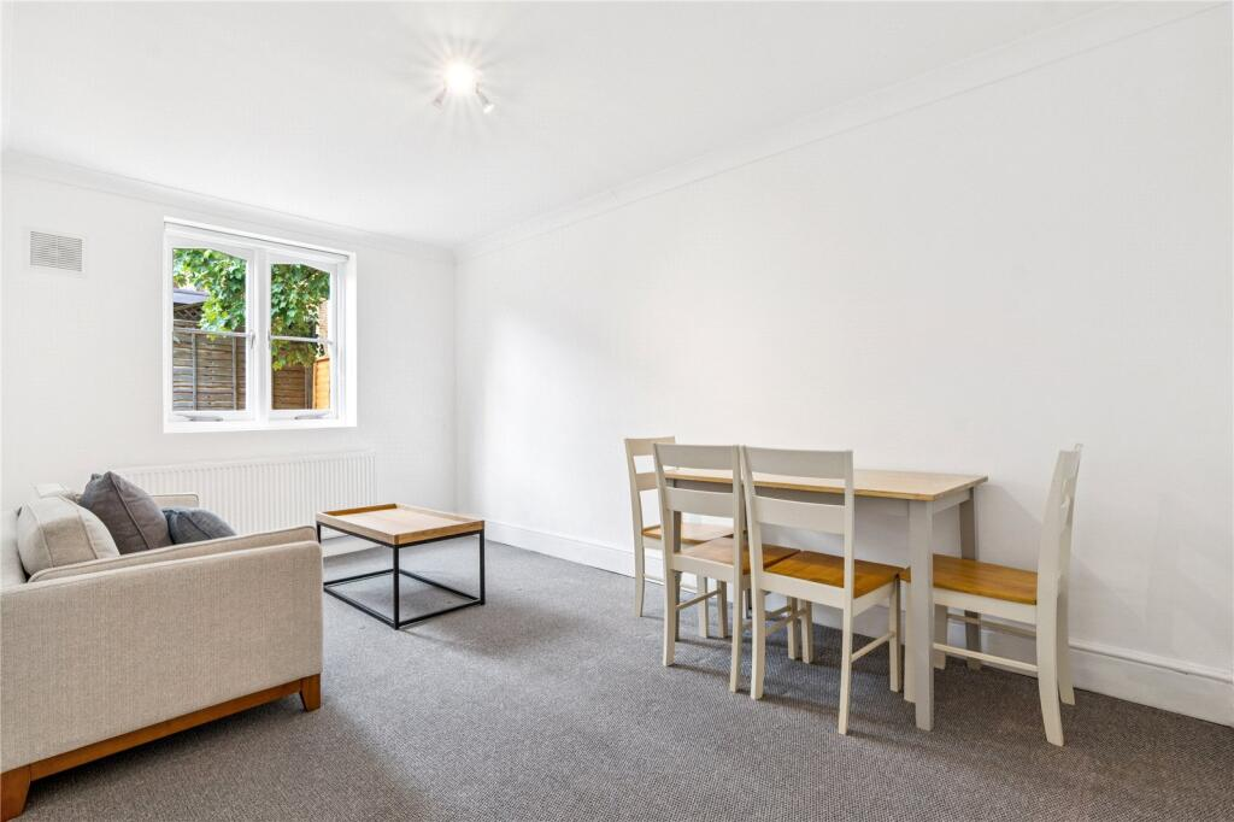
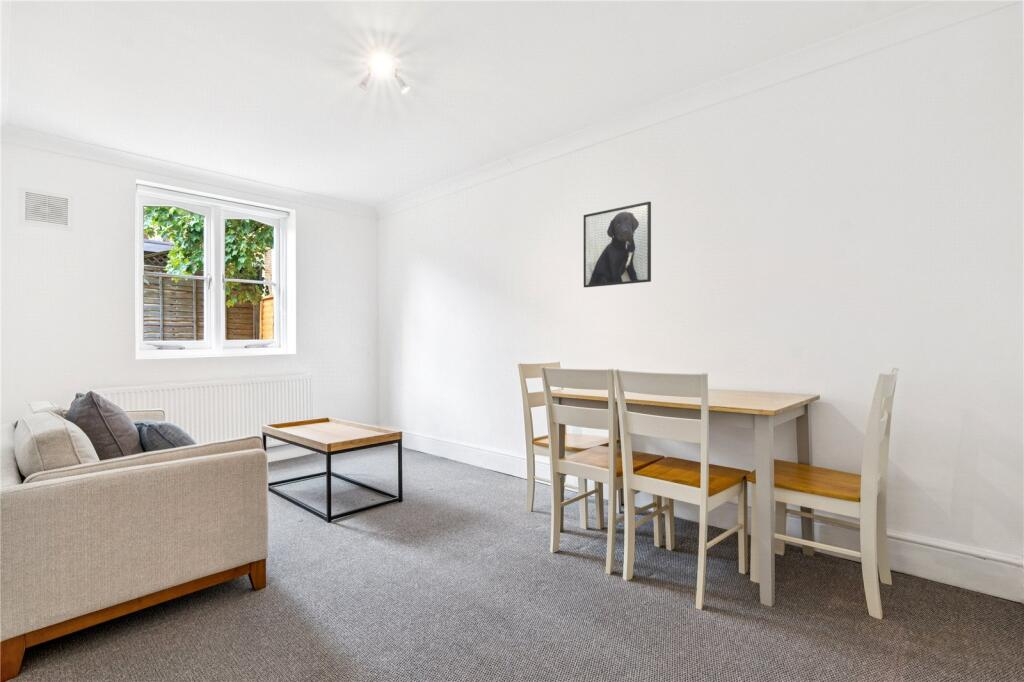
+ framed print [583,200,652,288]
